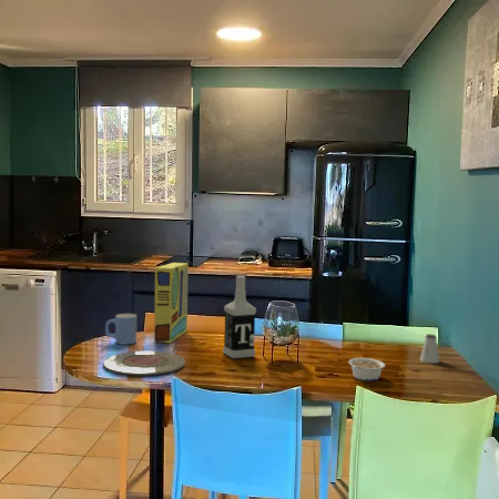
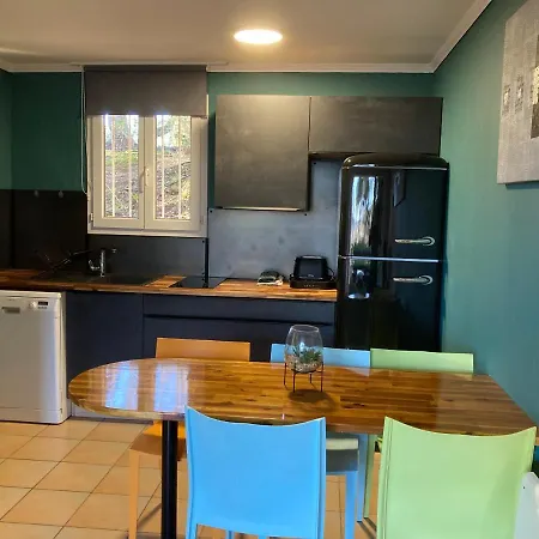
- cereal box [153,262,190,344]
- saltshaker [419,333,440,365]
- mug [104,313,138,345]
- plate [103,350,186,376]
- vodka [222,275,257,359]
- legume [347,357,386,381]
